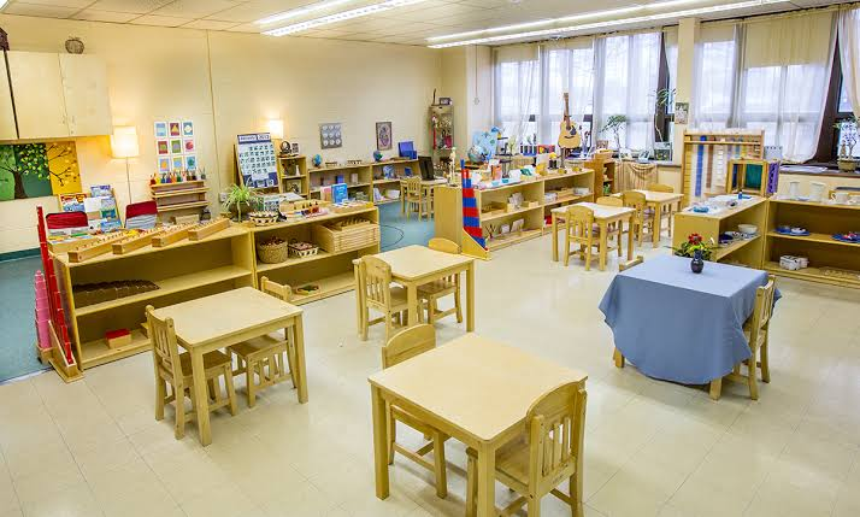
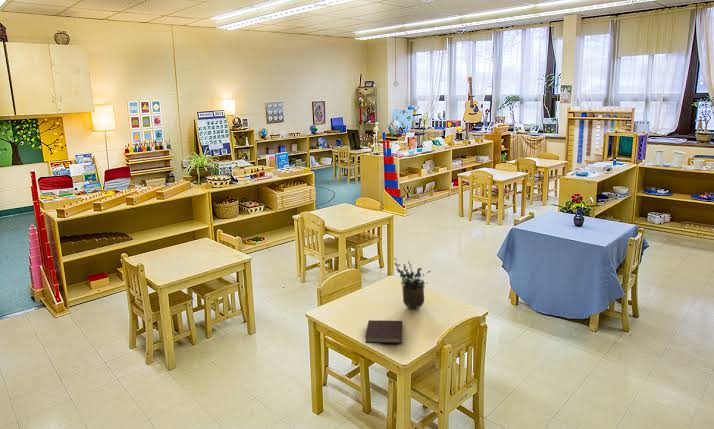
+ potted plant [393,257,432,310]
+ notebook [364,319,403,345]
